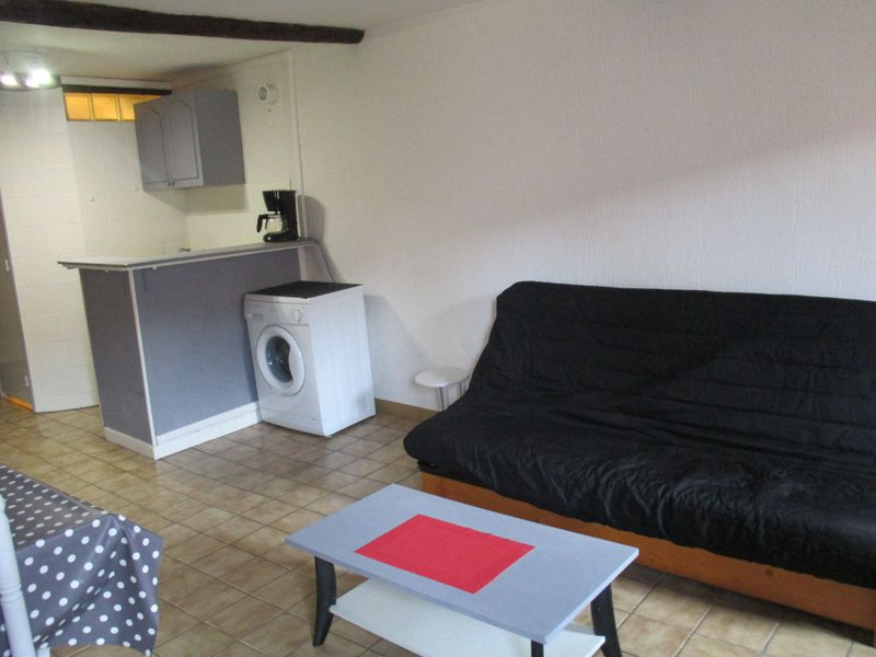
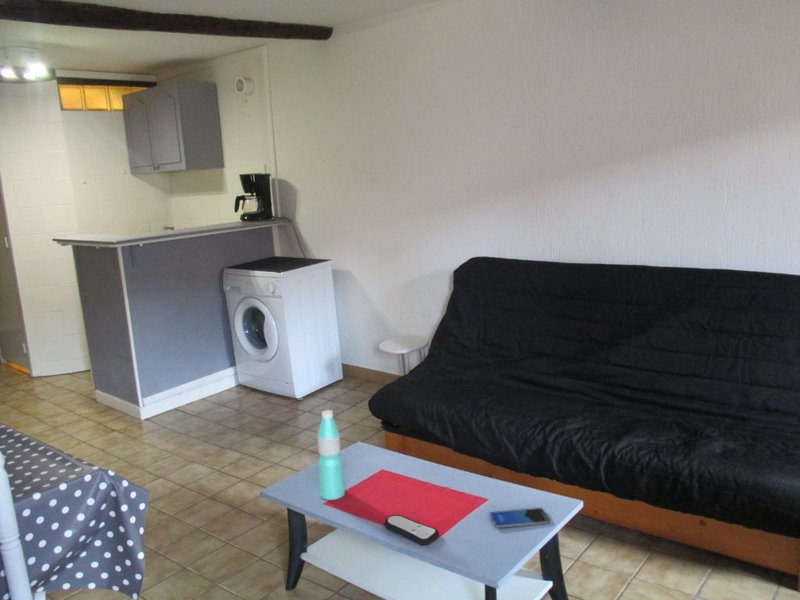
+ water bottle [317,409,346,501]
+ remote control [383,514,440,547]
+ smartphone [489,507,551,529]
